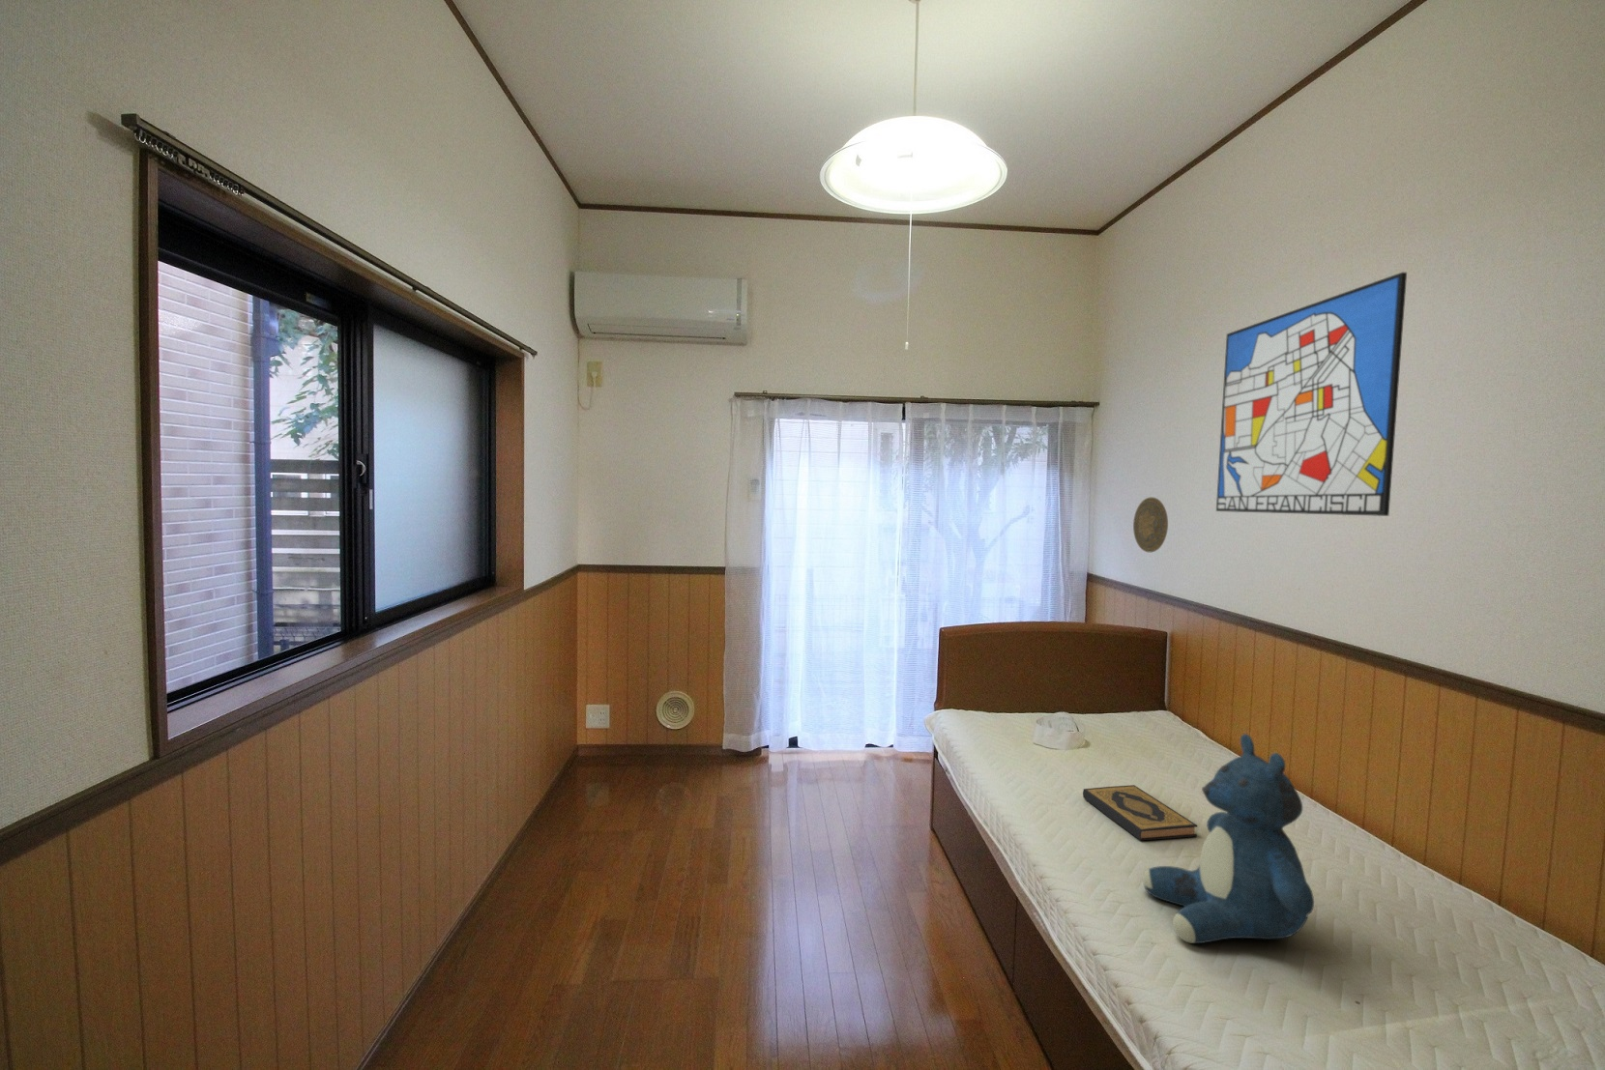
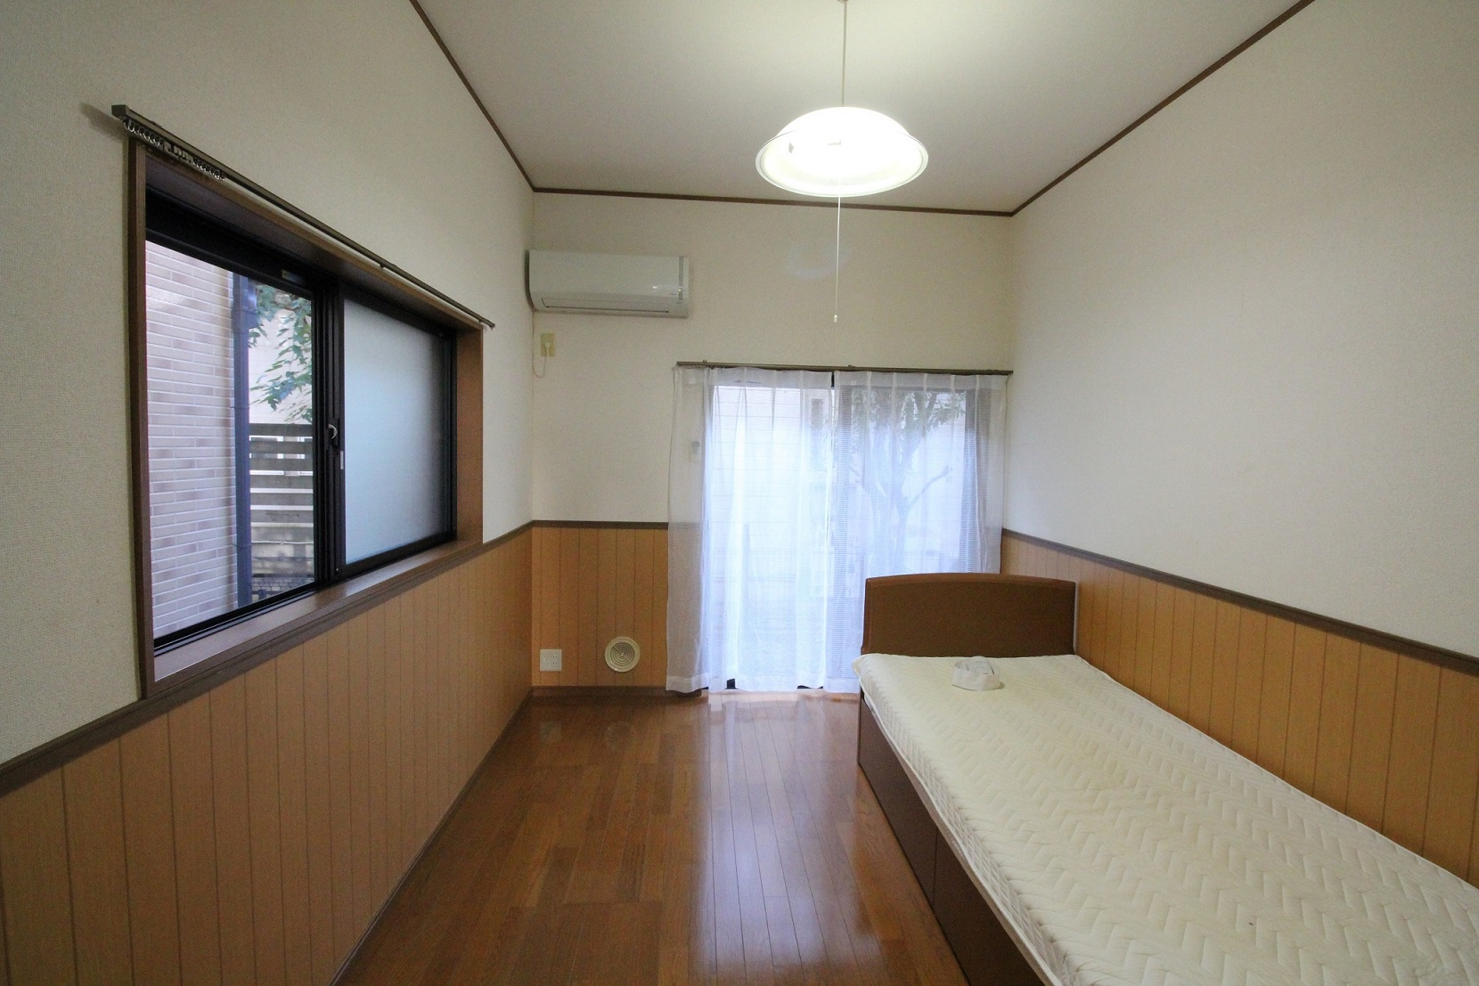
- decorative plate [1132,496,1169,553]
- wall art [1216,271,1408,517]
- teddy bear [1142,733,1315,945]
- hardback book [1082,783,1198,841]
